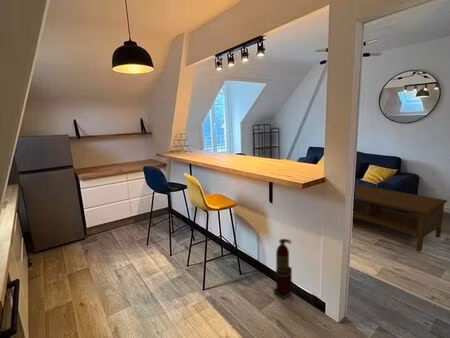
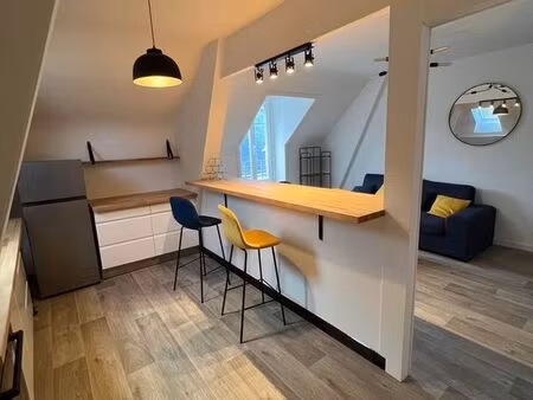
- coffee table [352,183,448,253]
- fire extinguisher [273,238,293,300]
